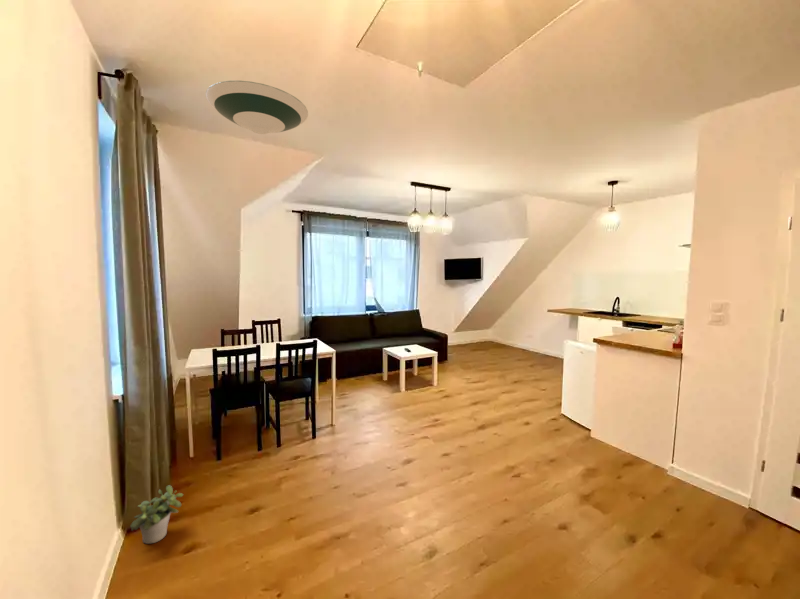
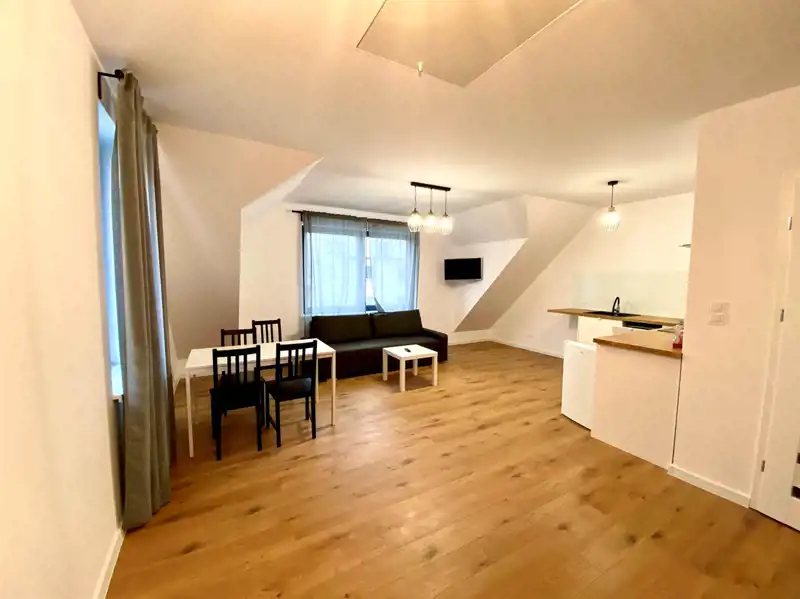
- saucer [205,80,309,135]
- potted plant [129,485,184,545]
